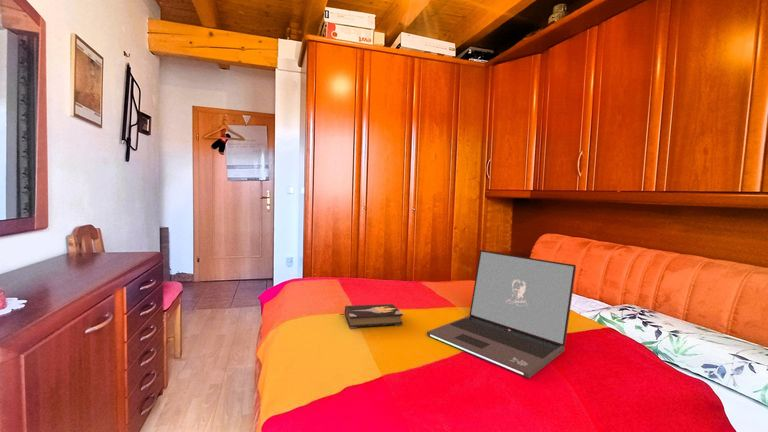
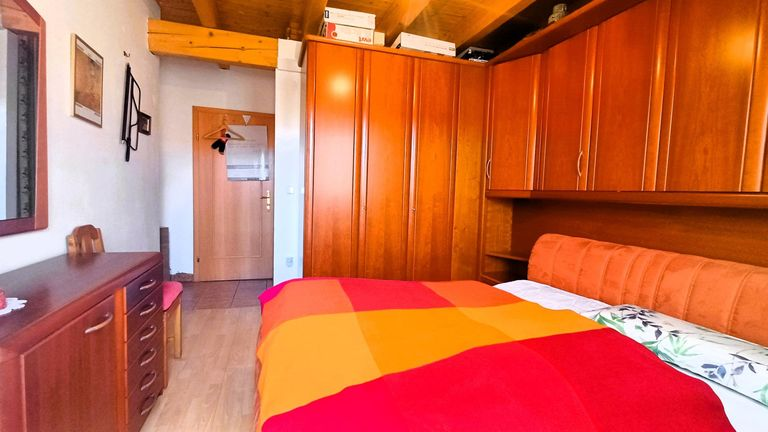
- hardback book [339,303,404,330]
- laptop [426,249,577,379]
